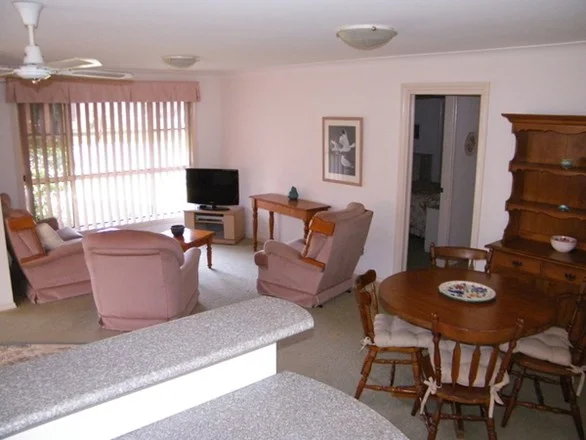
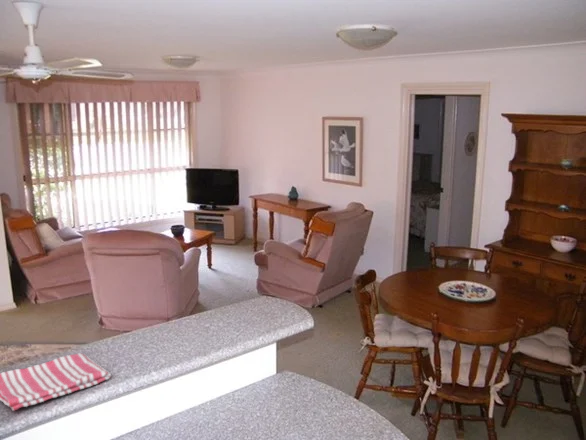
+ dish towel [0,352,112,412]
